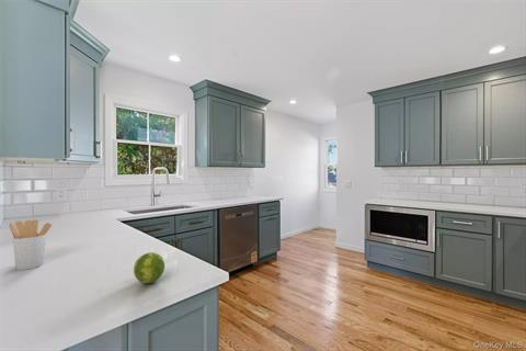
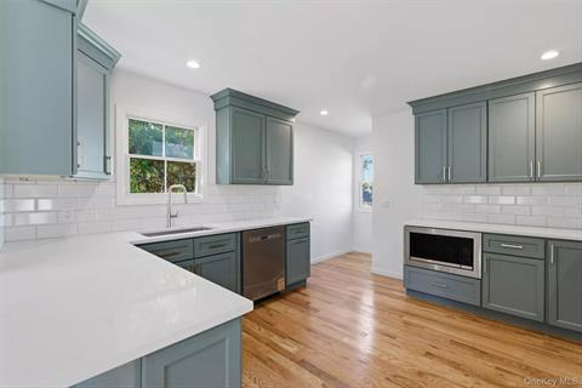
- utensil holder [9,218,53,271]
- fruit [133,251,165,284]
